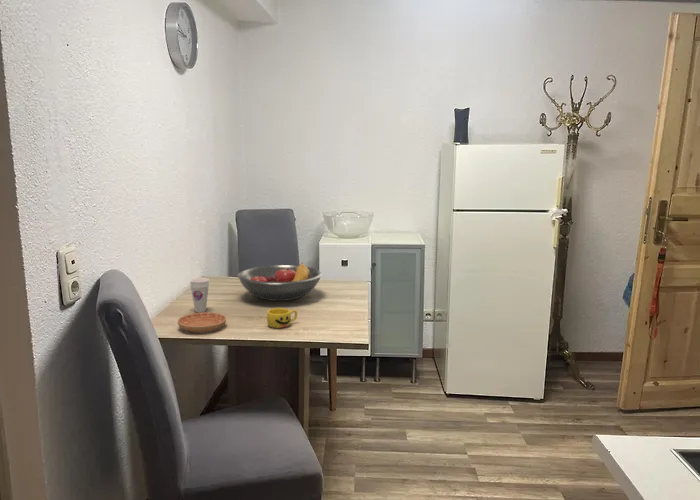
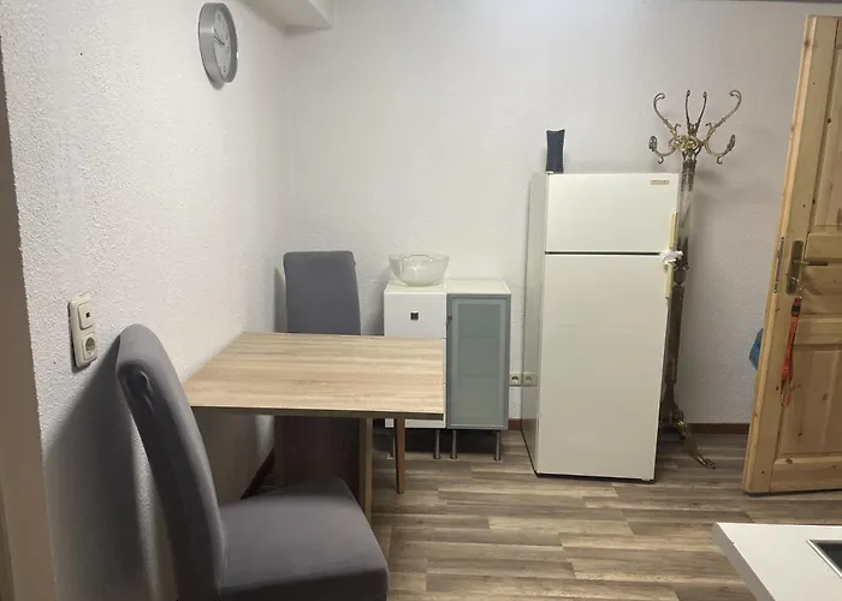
- cup [189,277,210,313]
- saucer [177,311,227,334]
- fruit bowl [237,261,323,302]
- cup [266,307,298,329]
